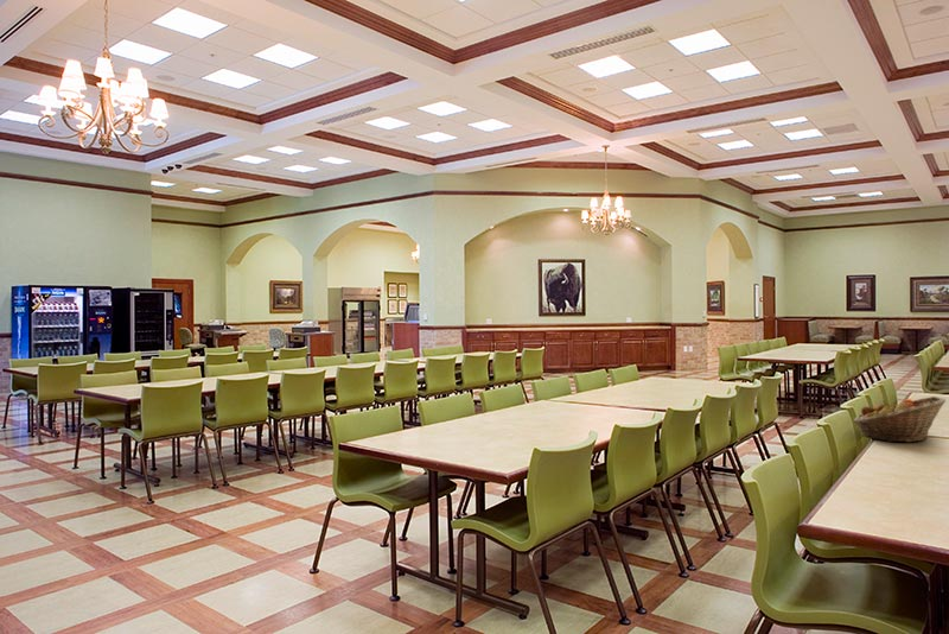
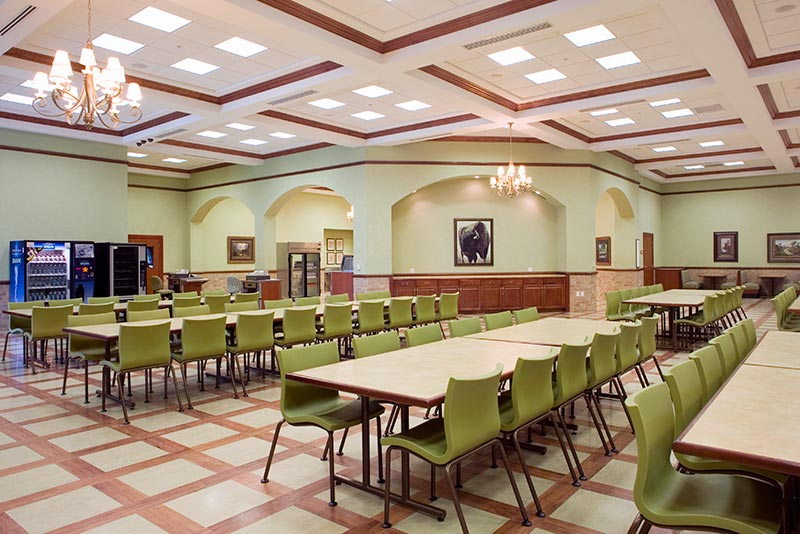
- fruit basket [853,395,947,443]
